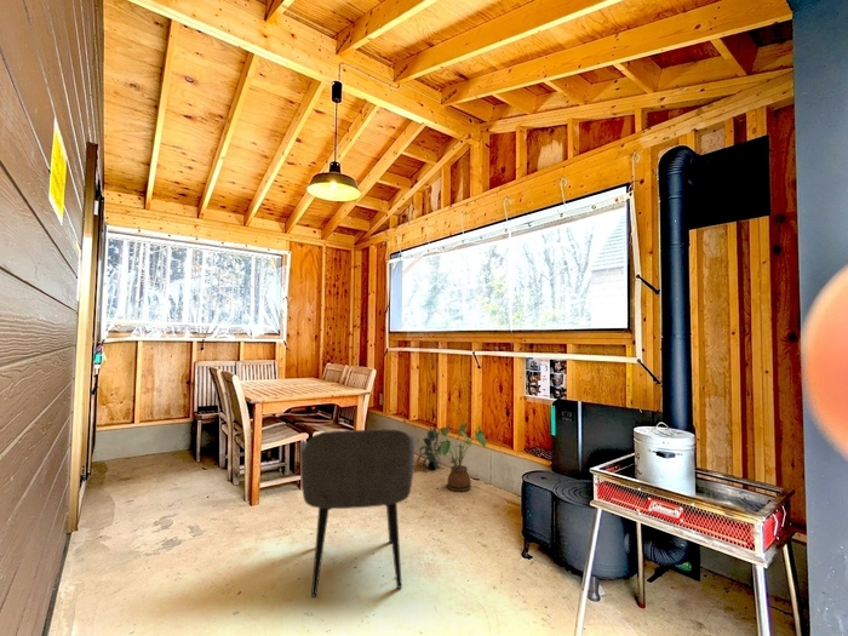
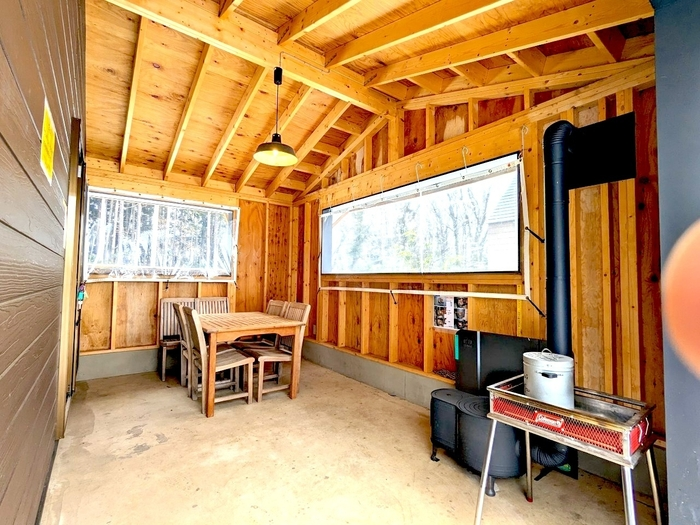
- potted plant [416,426,447,471]
- house plant [434,422,487,493]
- armchair [299,428,416,598]
